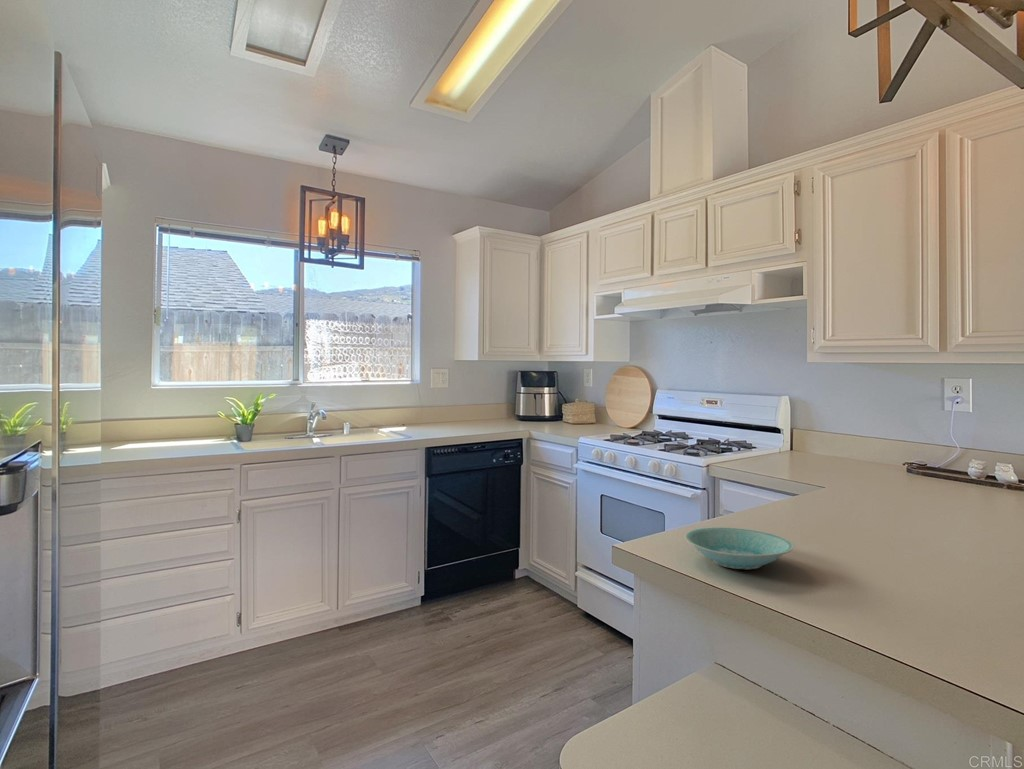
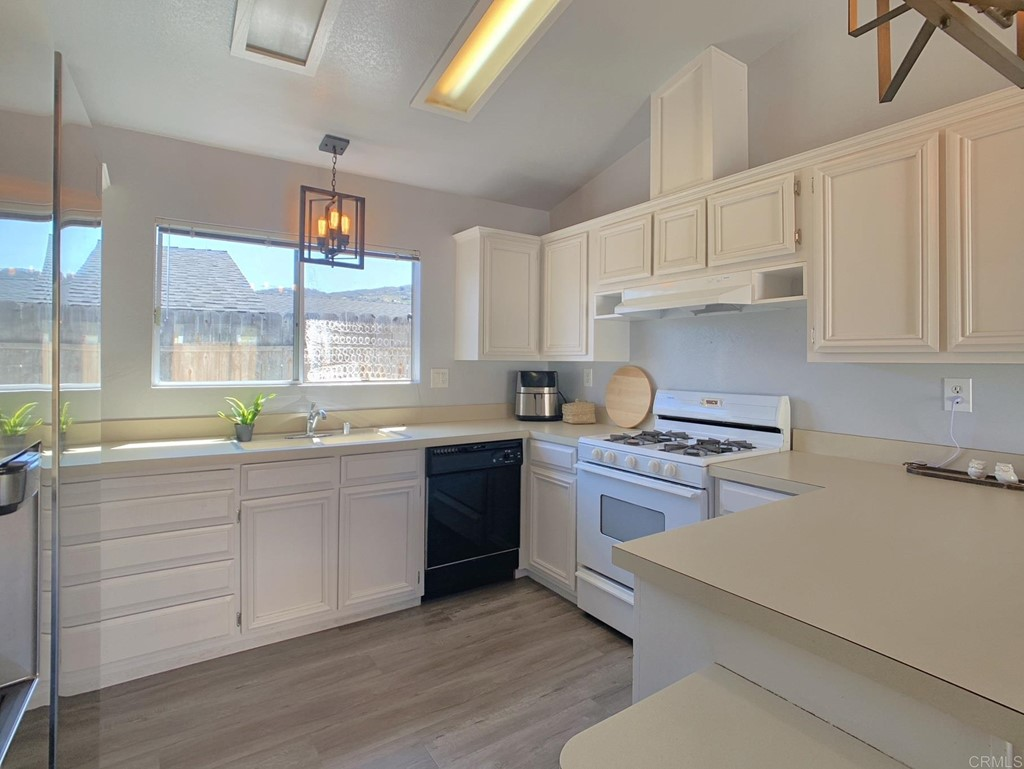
- bowl [684,526,795,570]
